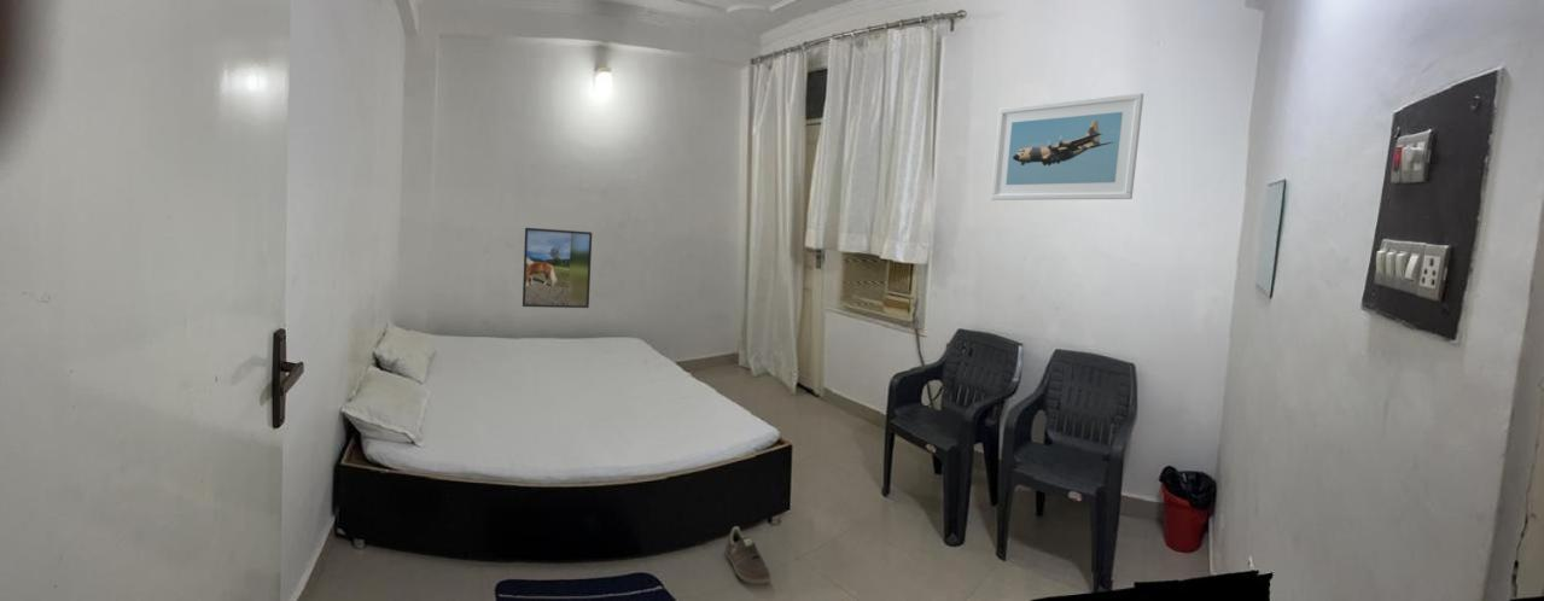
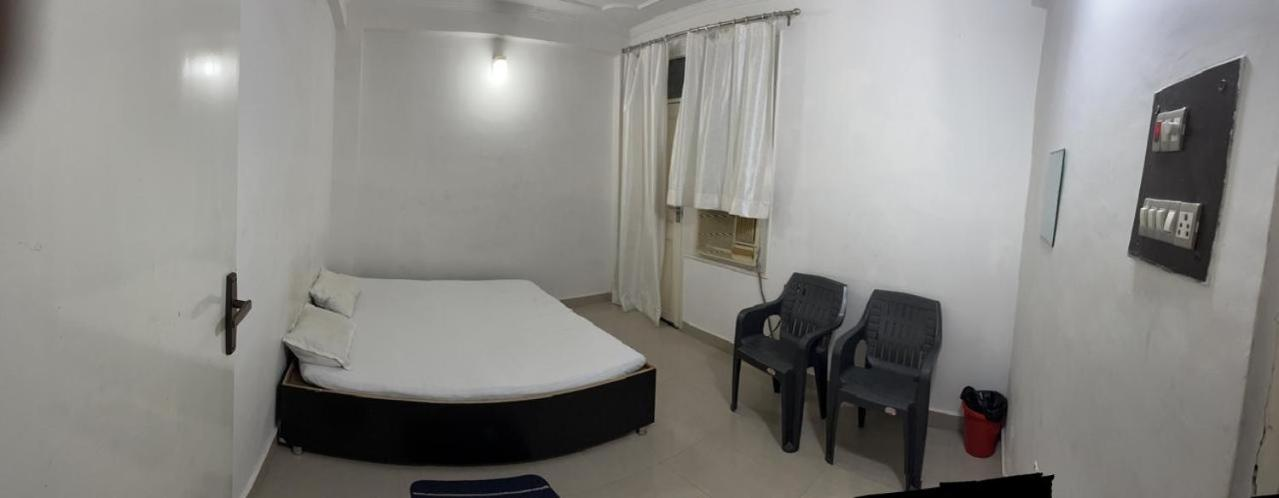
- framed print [522,227,593,309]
- sneaker [724,525,771,585]
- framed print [990,92,1144,202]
